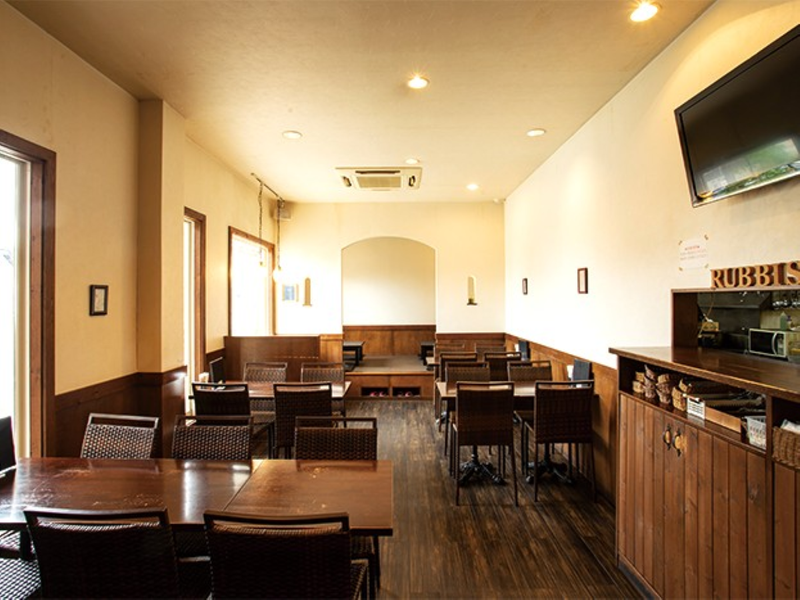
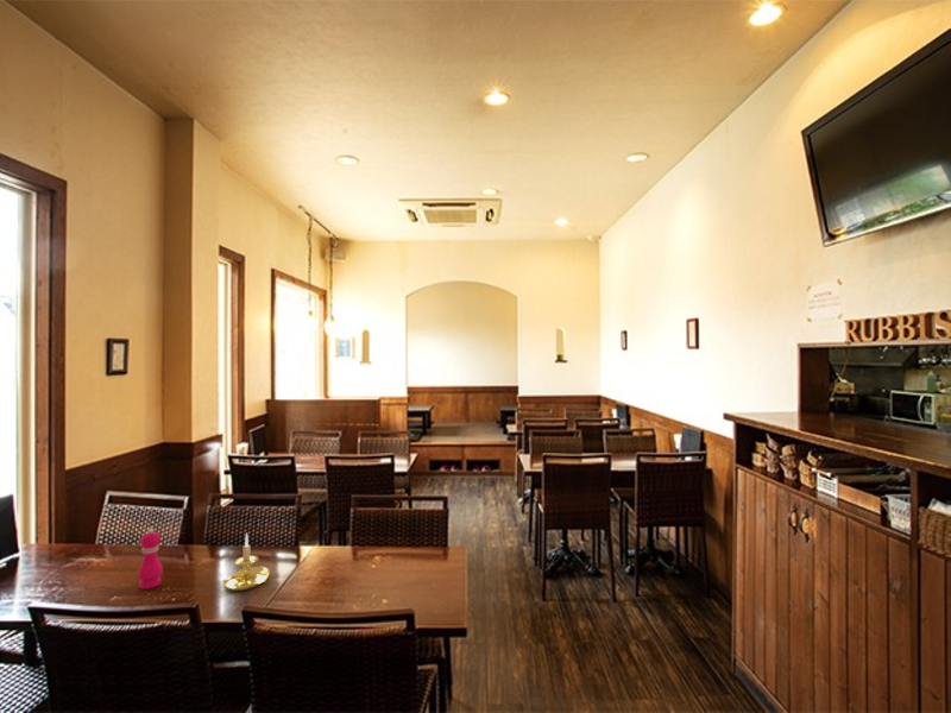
+ candle holder [221,532,271,592]
+ pepper mill [137,528,164,591]
